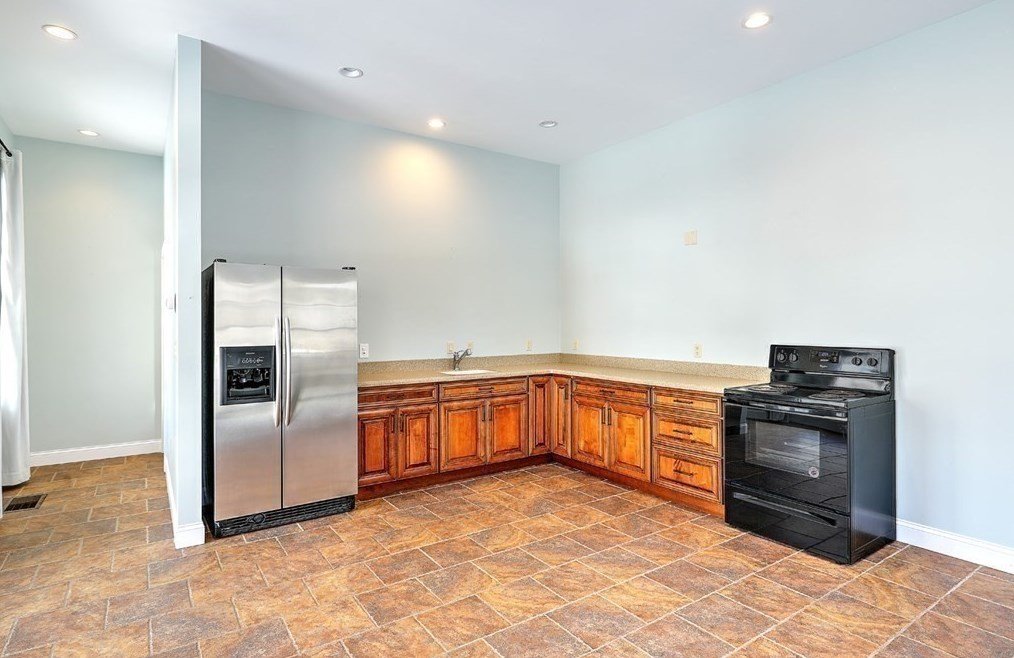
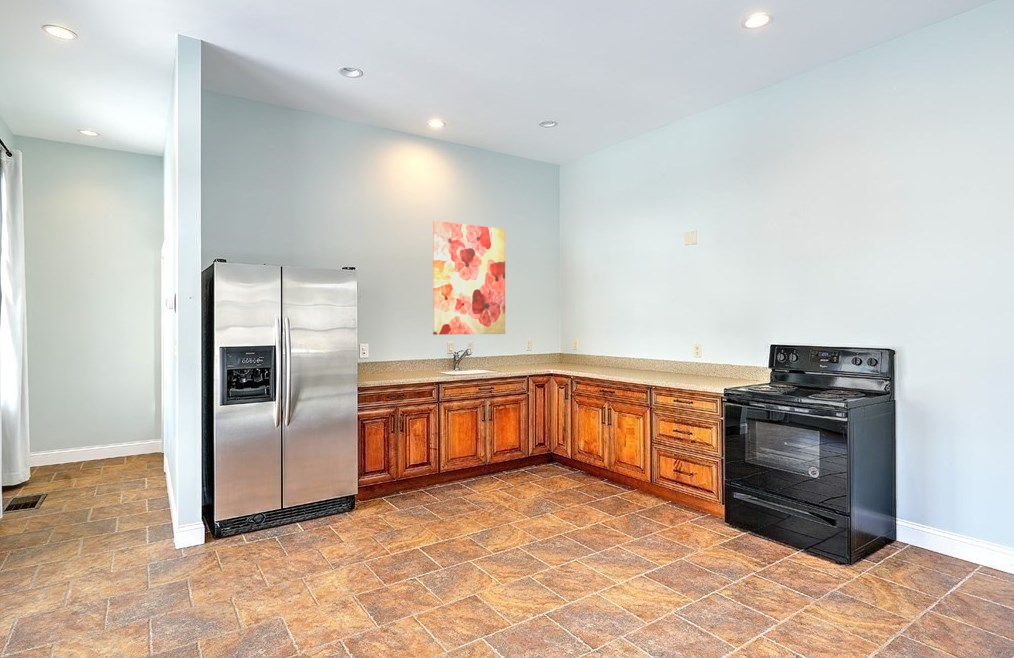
+ wall art [432,220,506,336]
